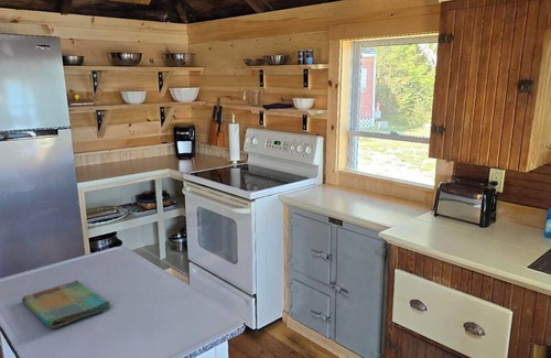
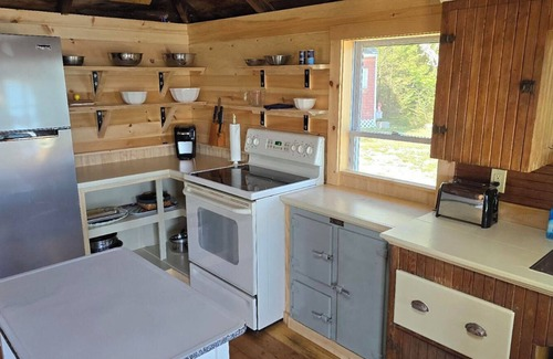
- dish towel [21,279,112,329]
